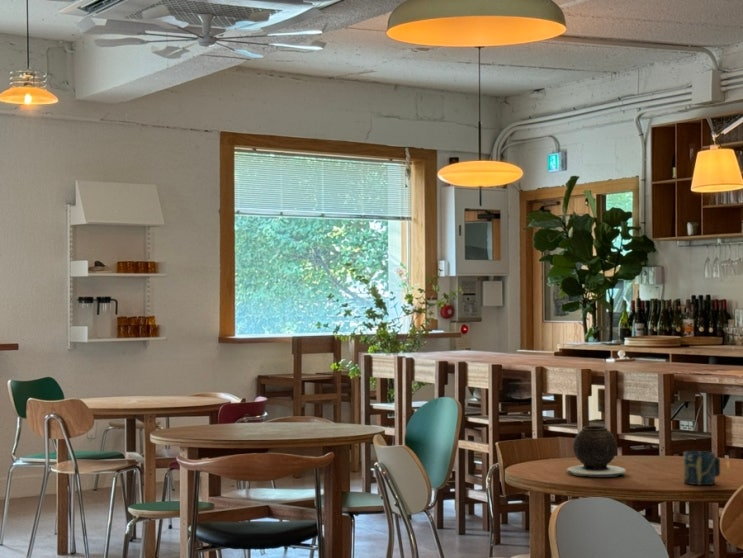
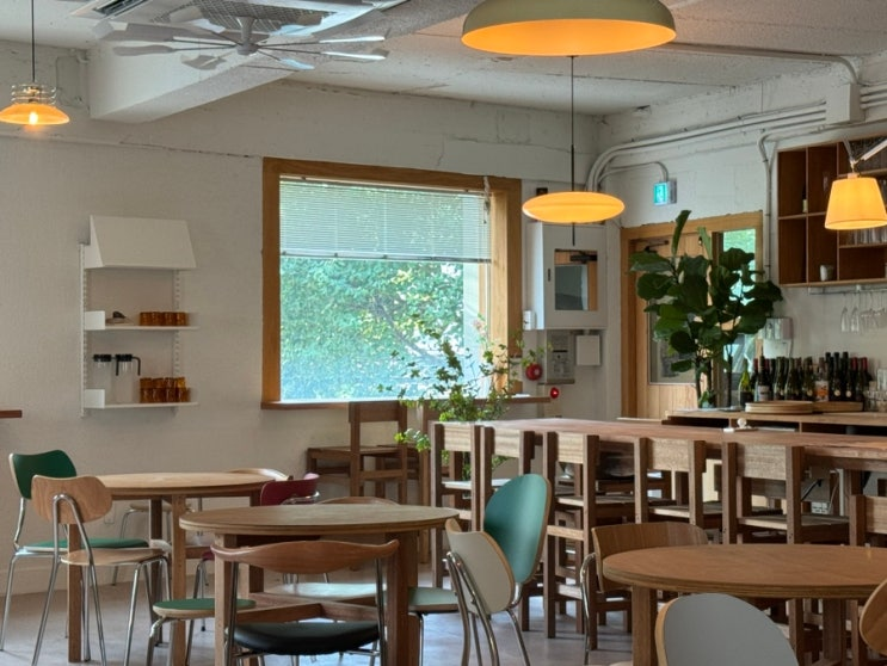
- vase [566,425,627,478]
- cup [683,450,721,486]
